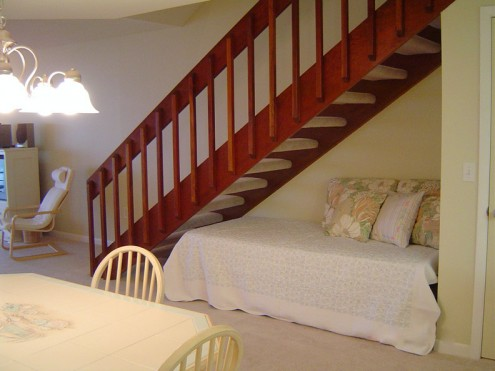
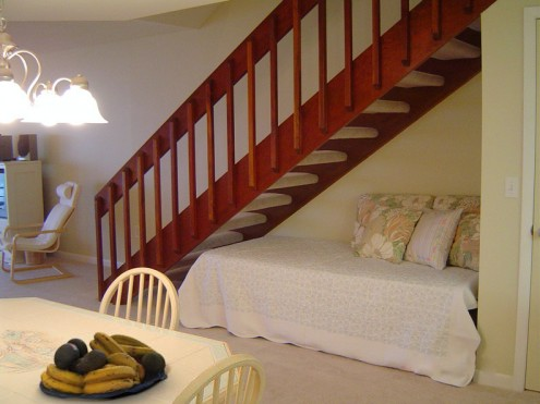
+ fruit bowl [38,331,168,400]
